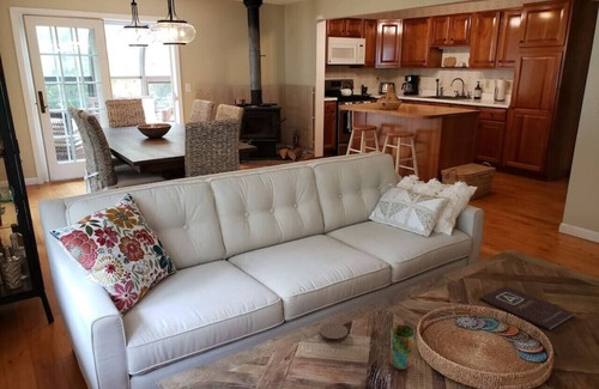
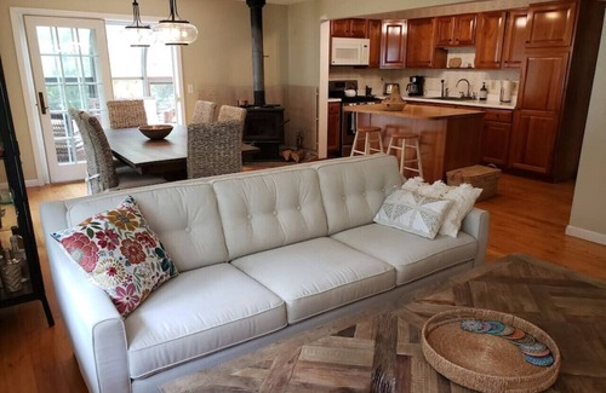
- book [479,285,575,332]
- cup [389,323,416,371]
- coaster [319,322,349,344]
